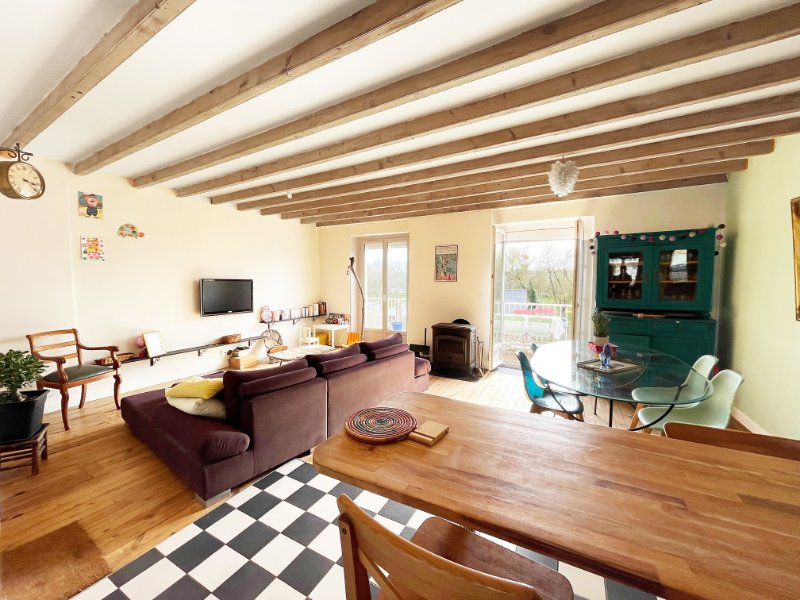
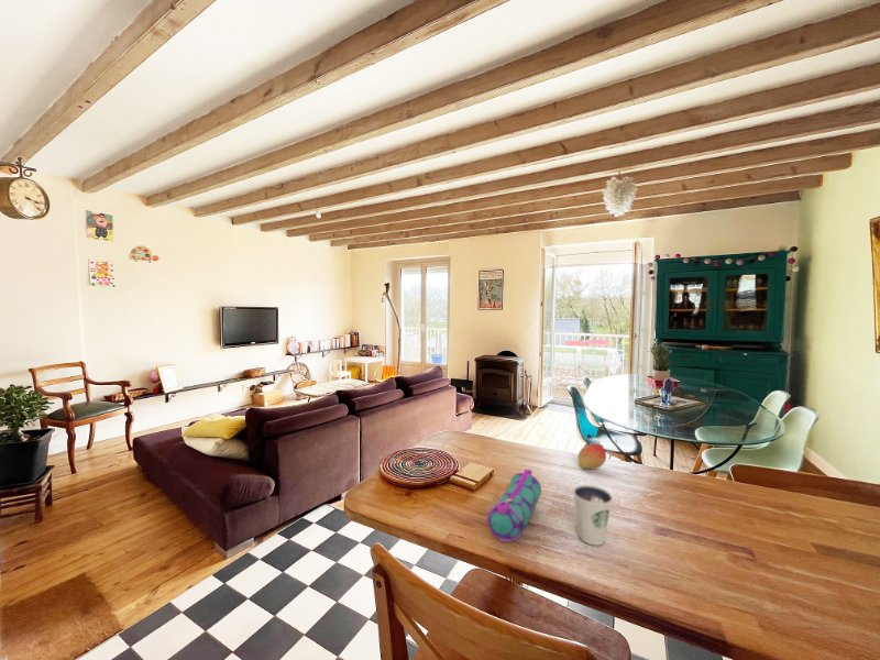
+ fruit [578,442,607,470]
+ pencil case [486,468,542,543]
+ dixie cup [572,484,614,546]
